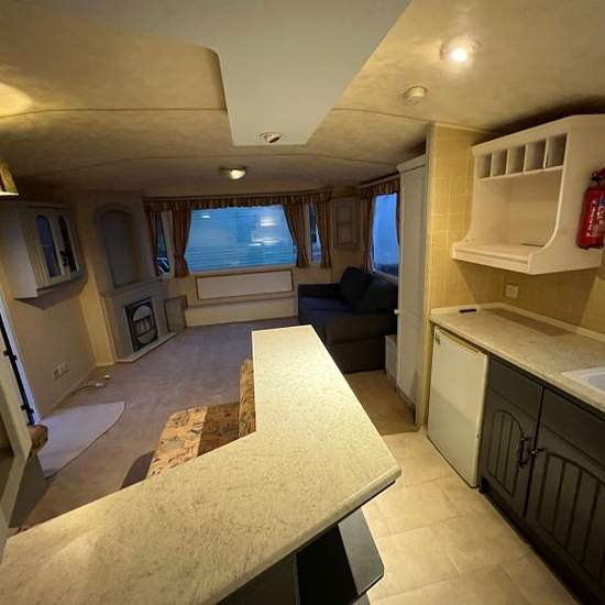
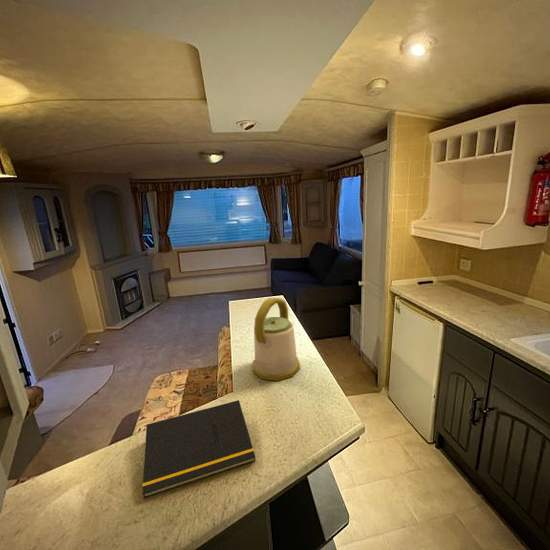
+ notepad [141,399,257,499]
+ kettle [252,297,301,382]
